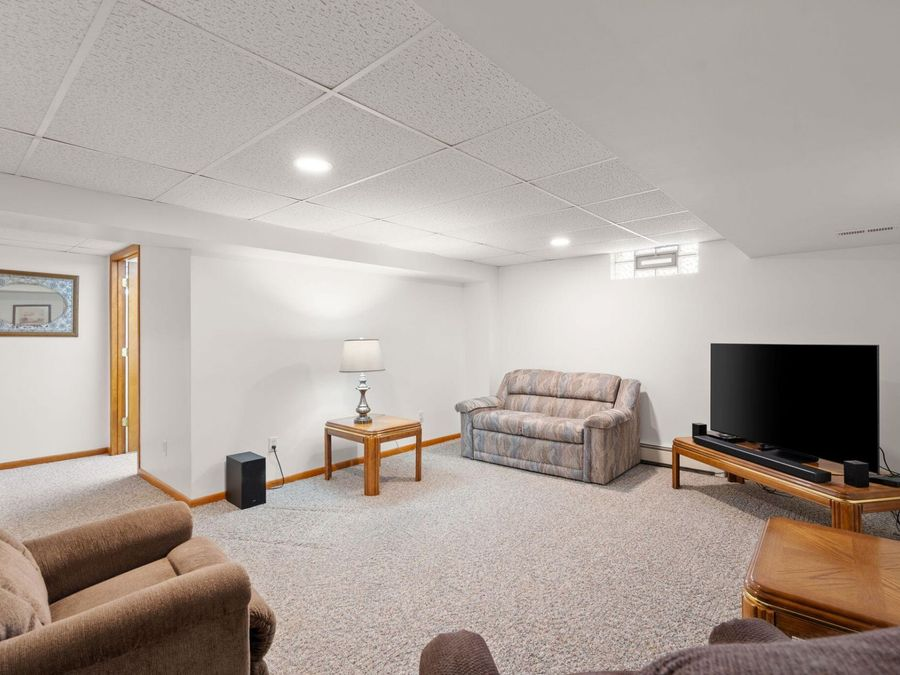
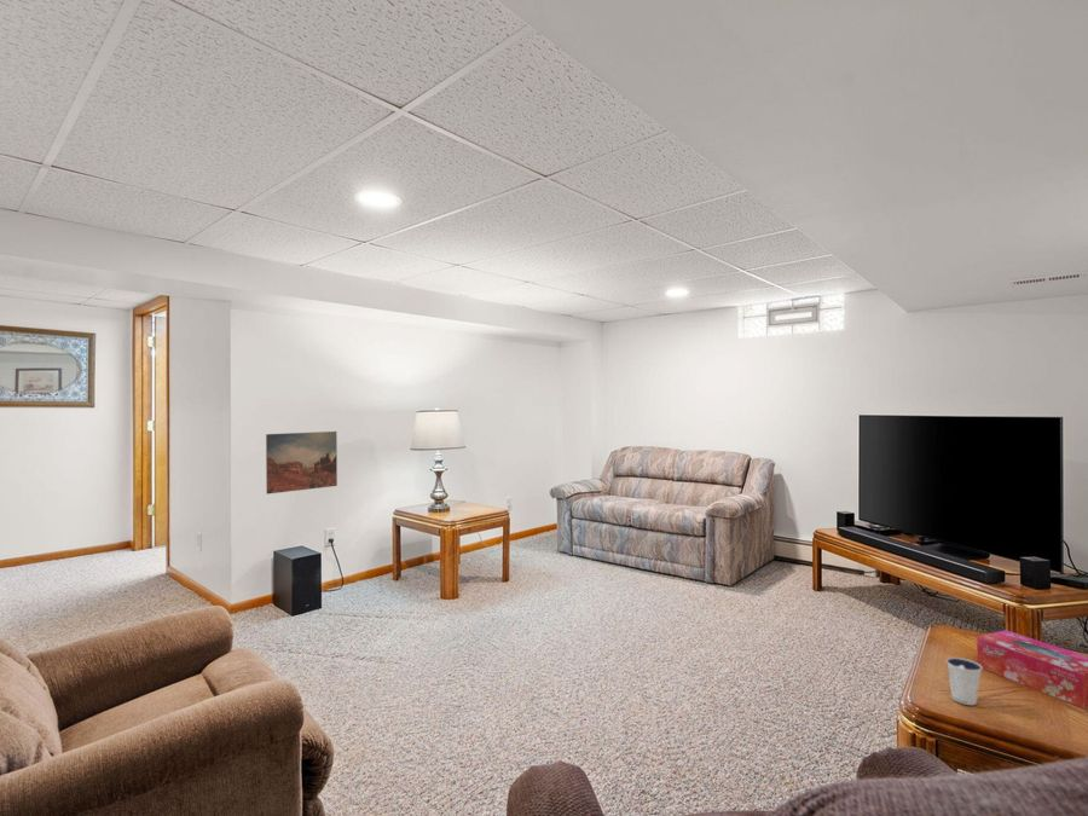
+ wall art [265,430,338,496]
+ dixie cup [945,656,983,706]
+ tissue box [976,629,1088,710]
